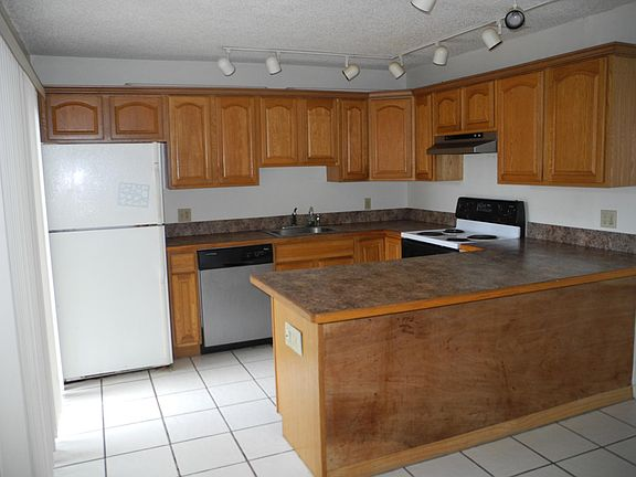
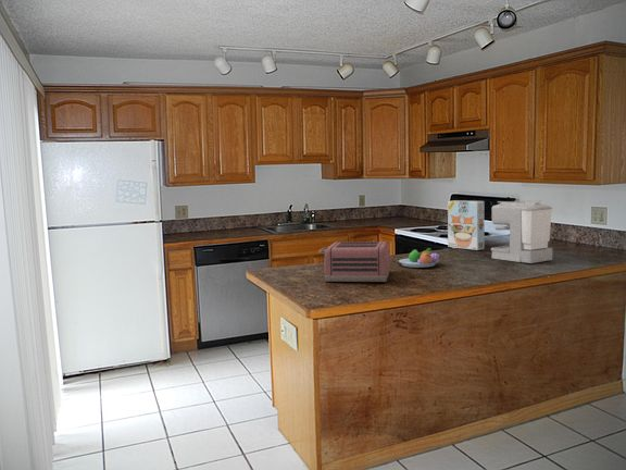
+ fruit bowl [398,247,440,269]
+ cereal box [447,199,486,251]
+ toaster [317,240,391,283]
+ coffee maker [490,199,553,264]
